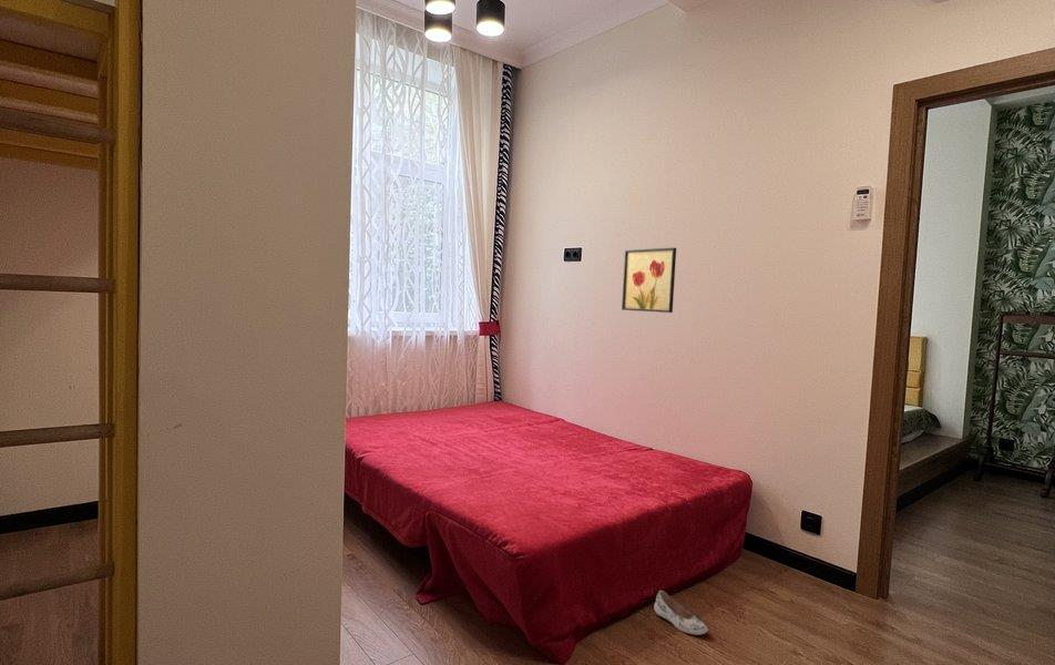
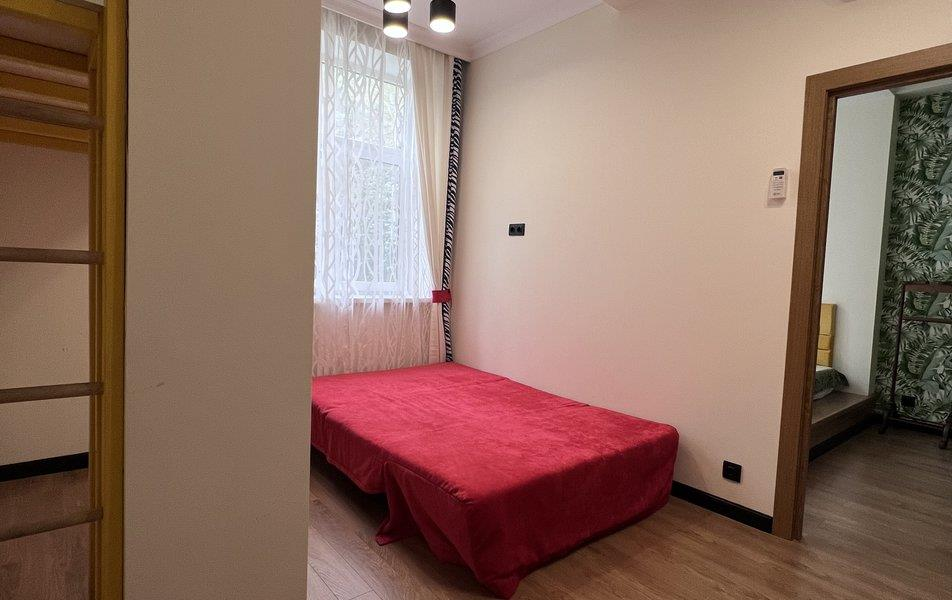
- wall art [621,247,677,314]
- shoe [653,590,709,636]
